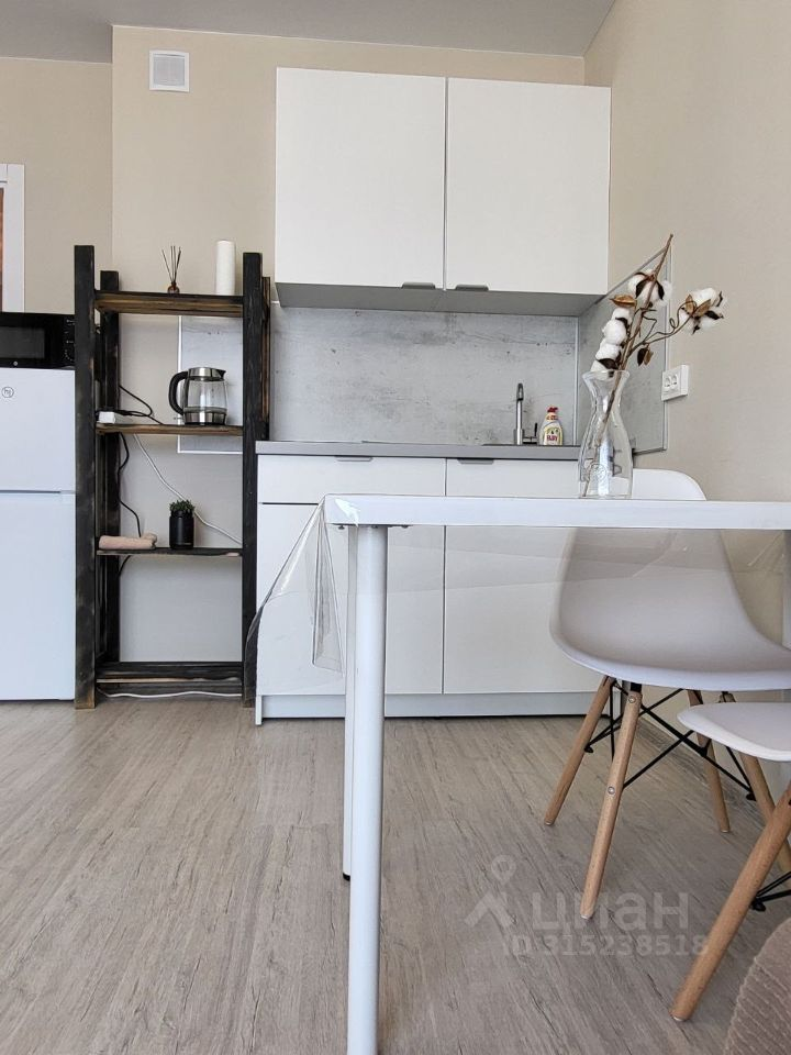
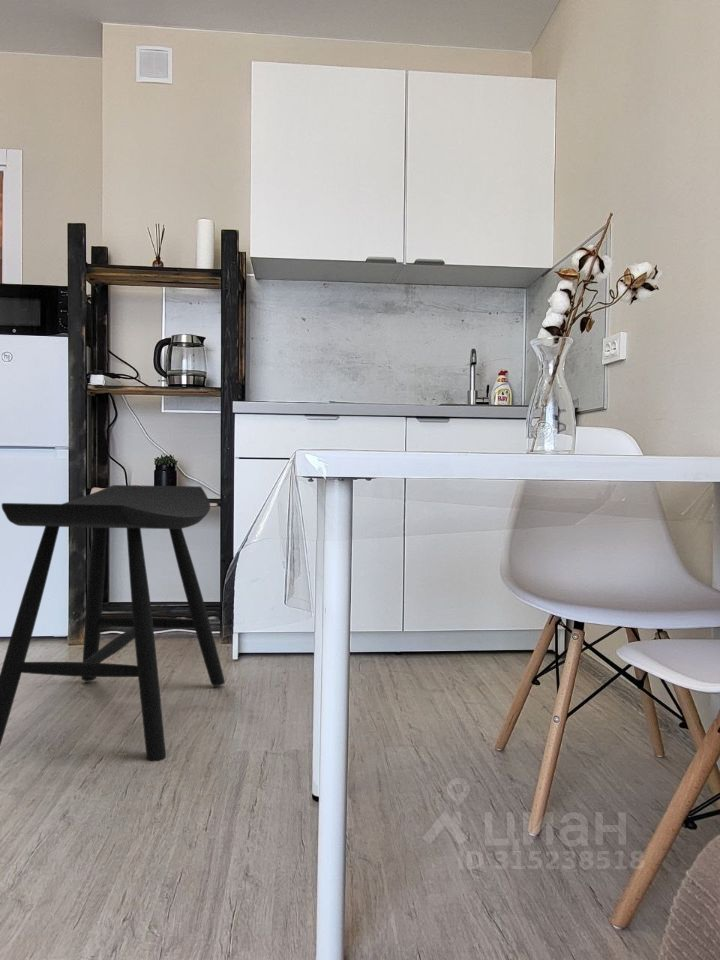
+ stool [0,484,226,762]
